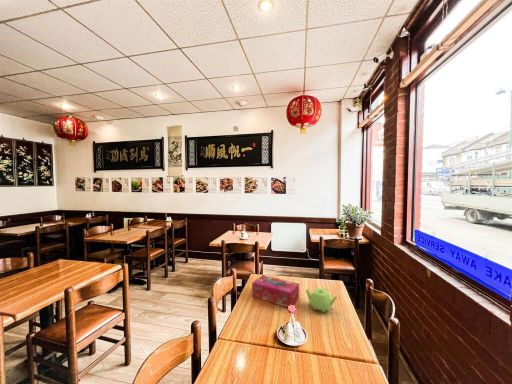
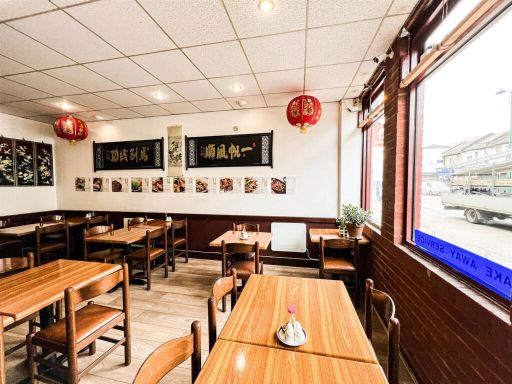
- teapot [305,287,338,313]
- tissue box [251,274,300,308]
